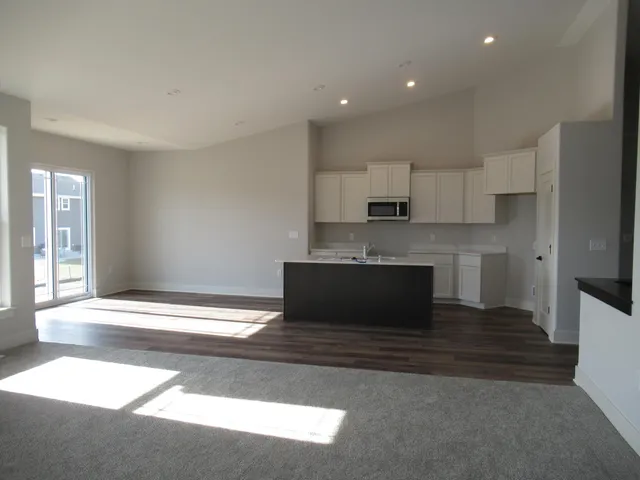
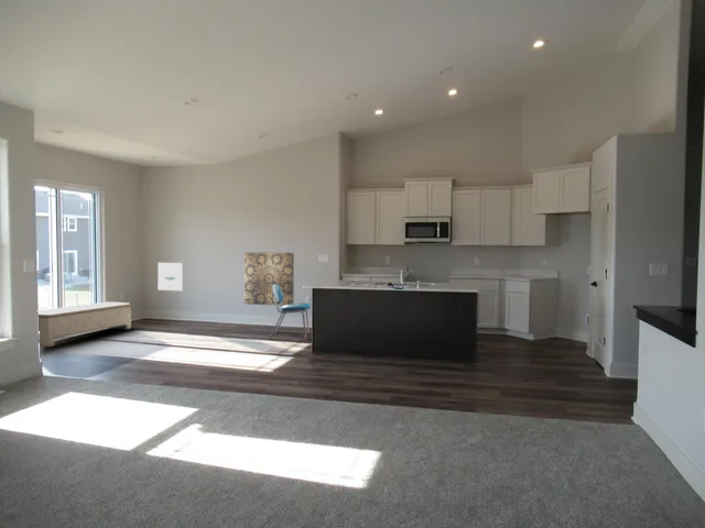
+ bench [37,301,132,348]
+ dining chair [269,282,312,340]
+ wall art [156,262,184,292]
+ wall art [243,252,295,307]
